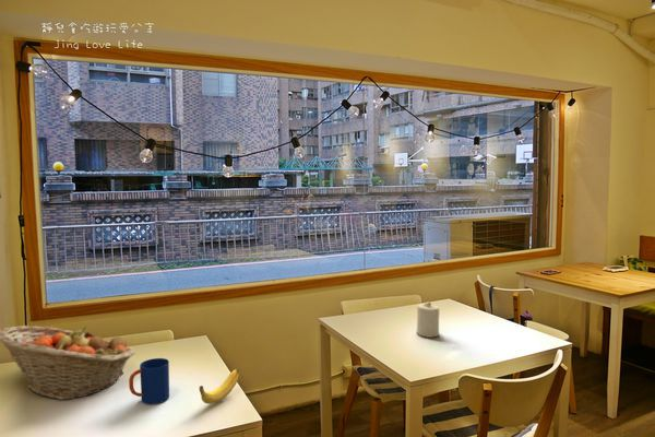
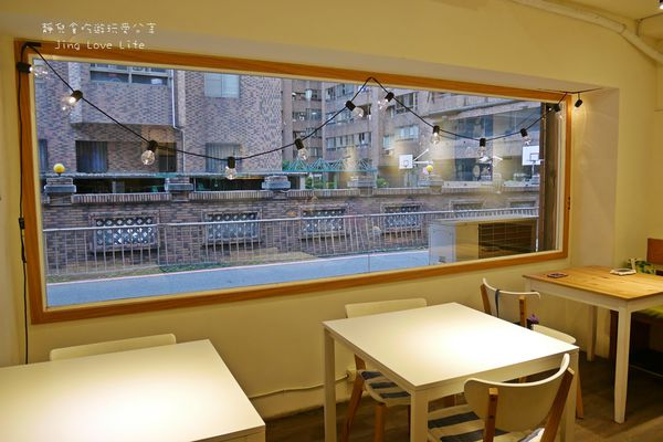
- mug [128,357,170,405]
- banana [199,368,240,405]
- candle [416,300,440,339]
- fruit basket [0,324,135,401]
